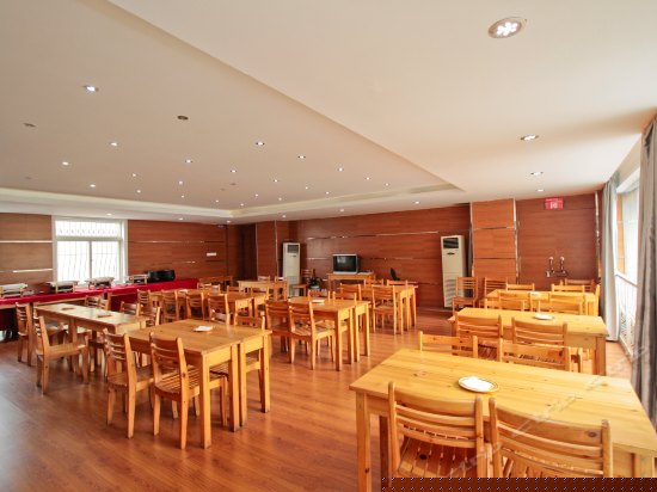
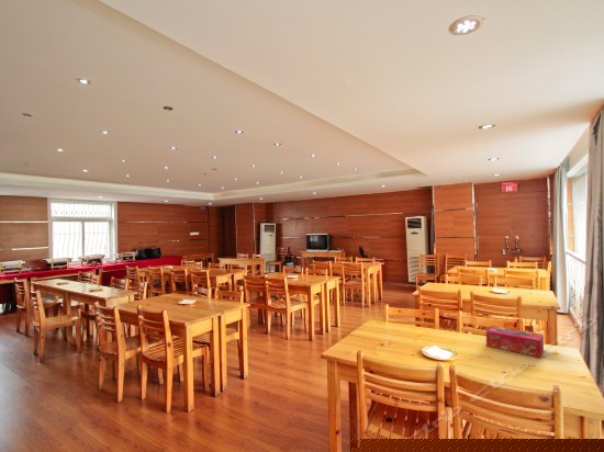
+ tissue box [485,325,545,358]
